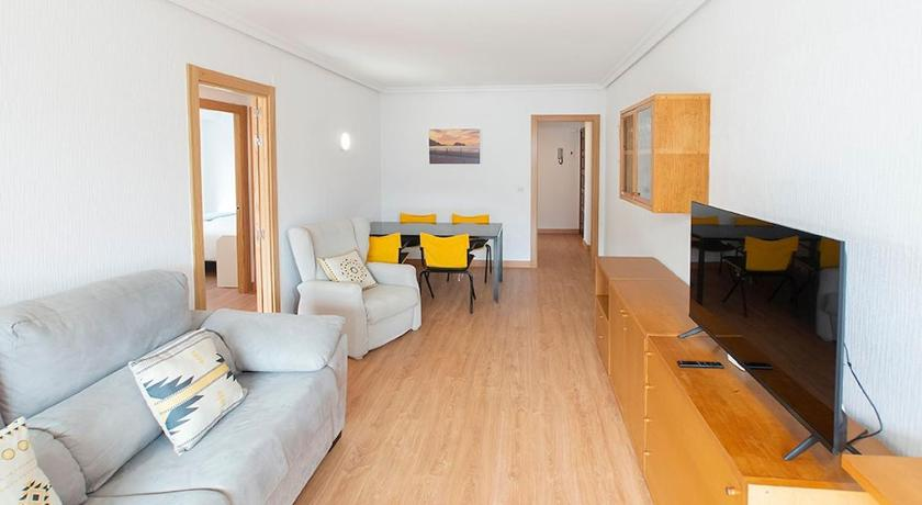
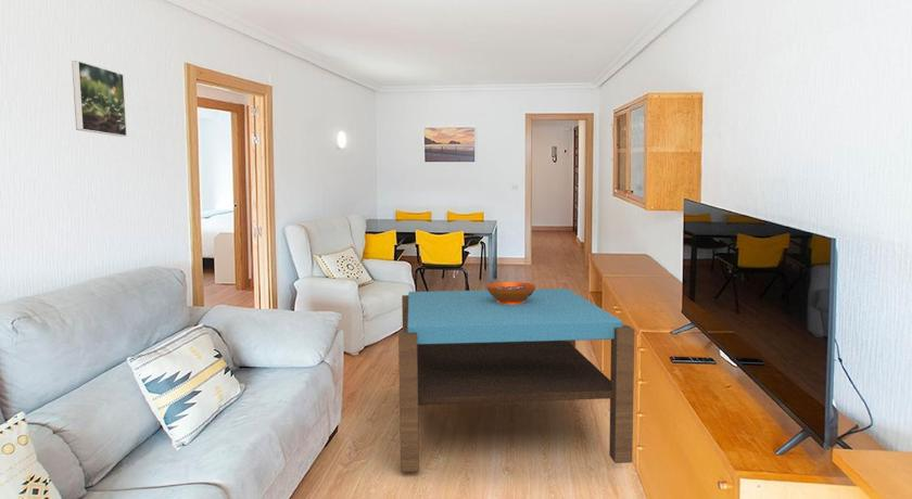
+ coffee table [397,287,635,473]
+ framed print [71,60,128,138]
+ decorative bowl [485,281,536,305]
